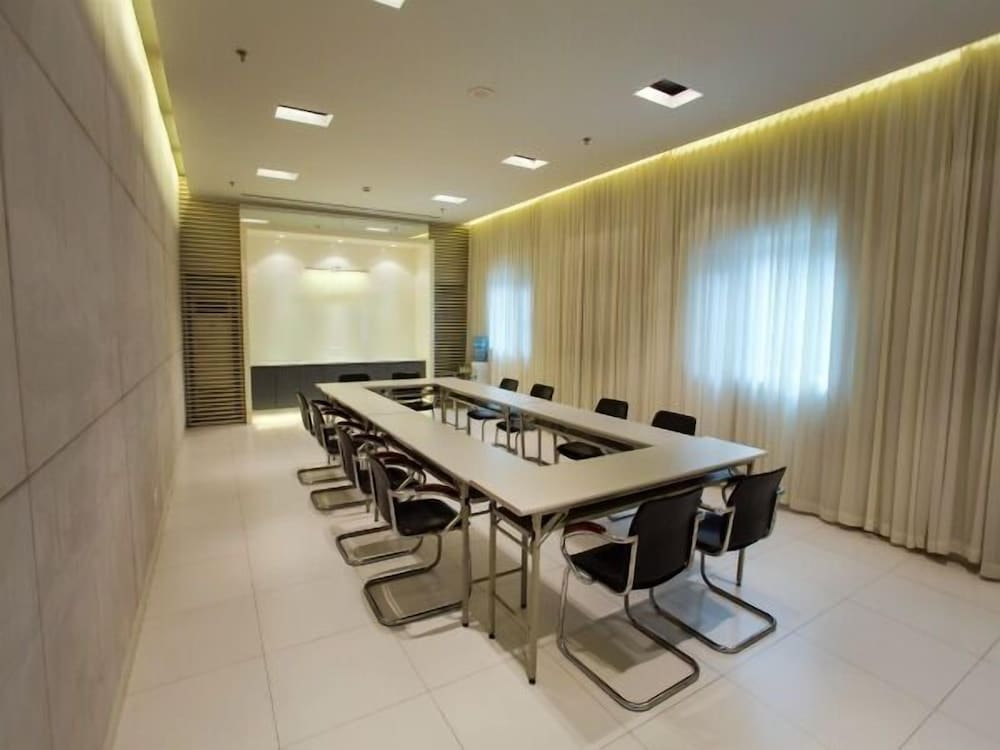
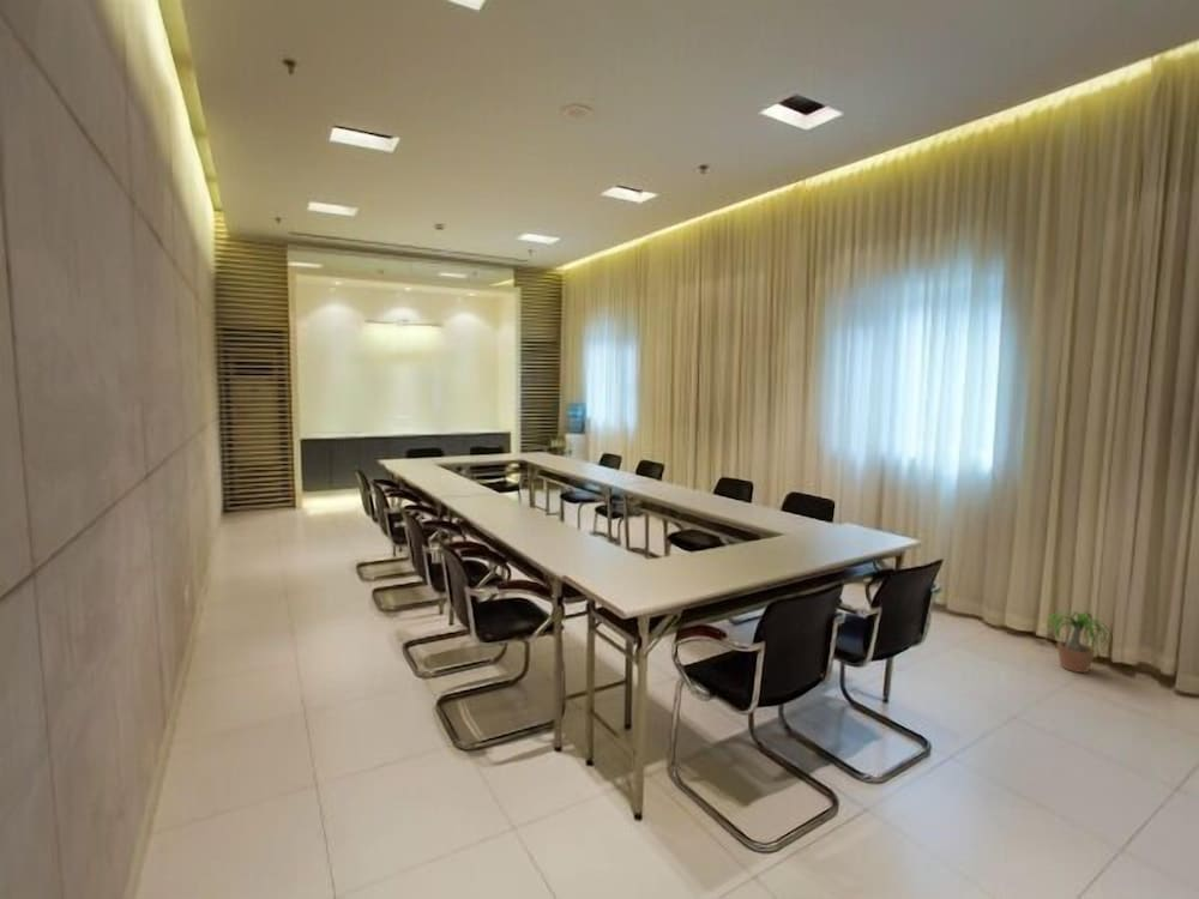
+ potted plant [1041,610,1117,674]
